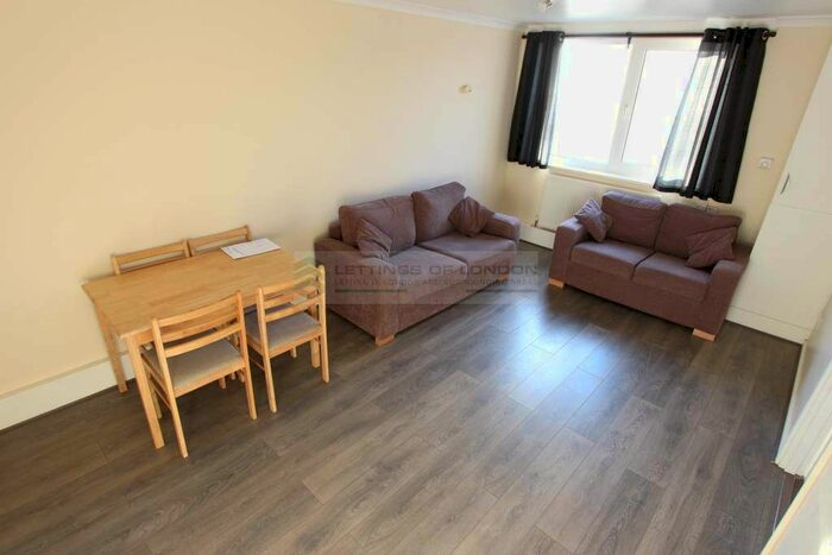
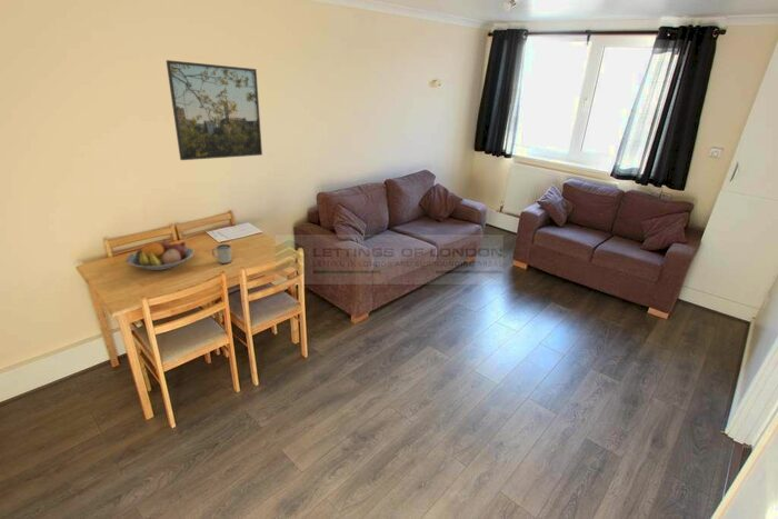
+ mug [211,243,232,265]
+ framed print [166,59,263,161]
+ fruit bowl [126,240,194,271]
